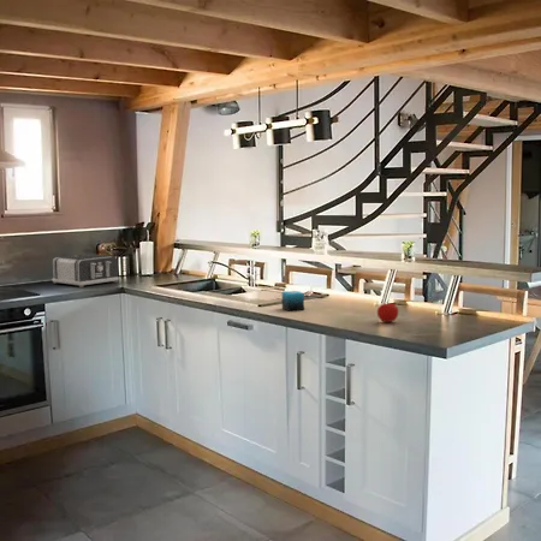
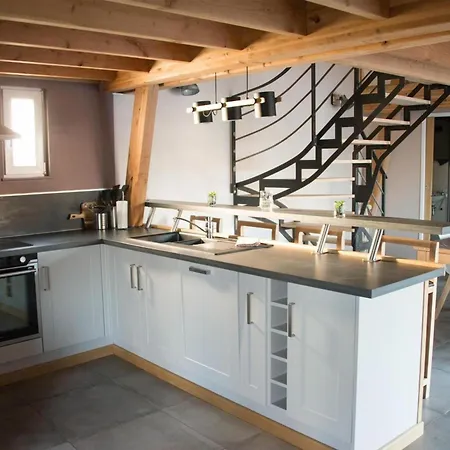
- candle [280,290,305,313]
- toaster [50,252,120,289]
- fruit [376,299,399,323]
